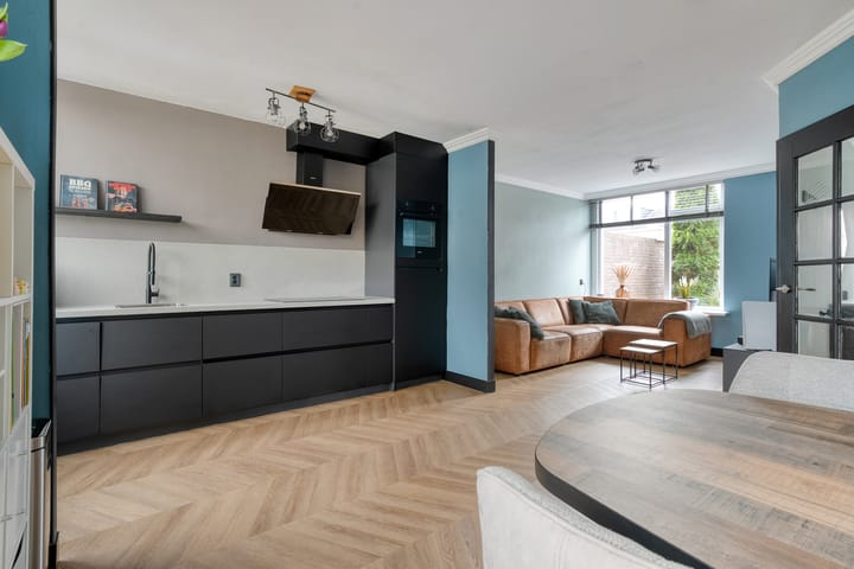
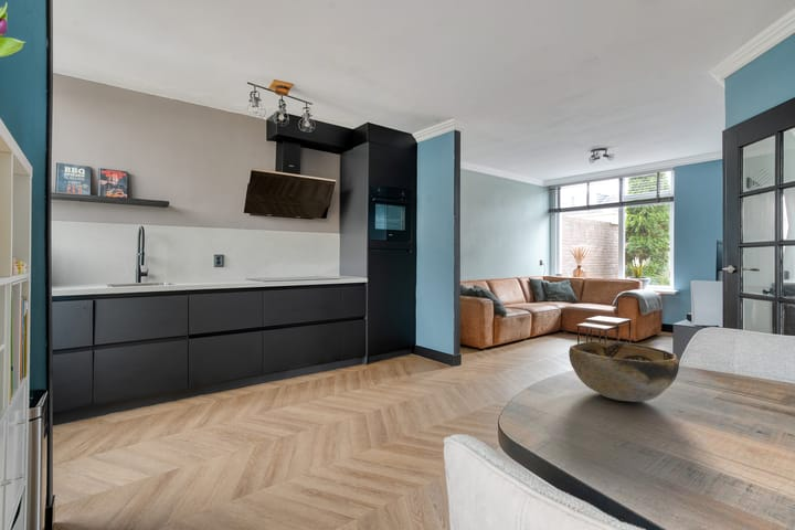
+ decorative bowl [568,340,680,403]
